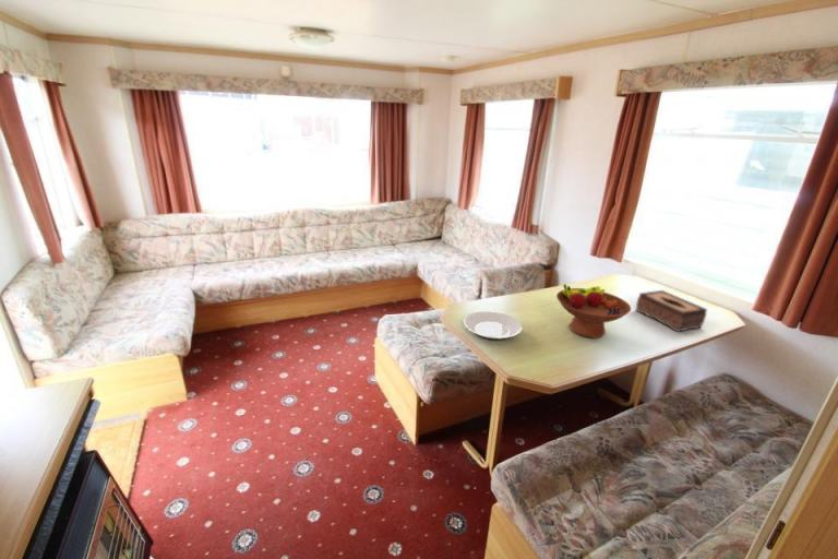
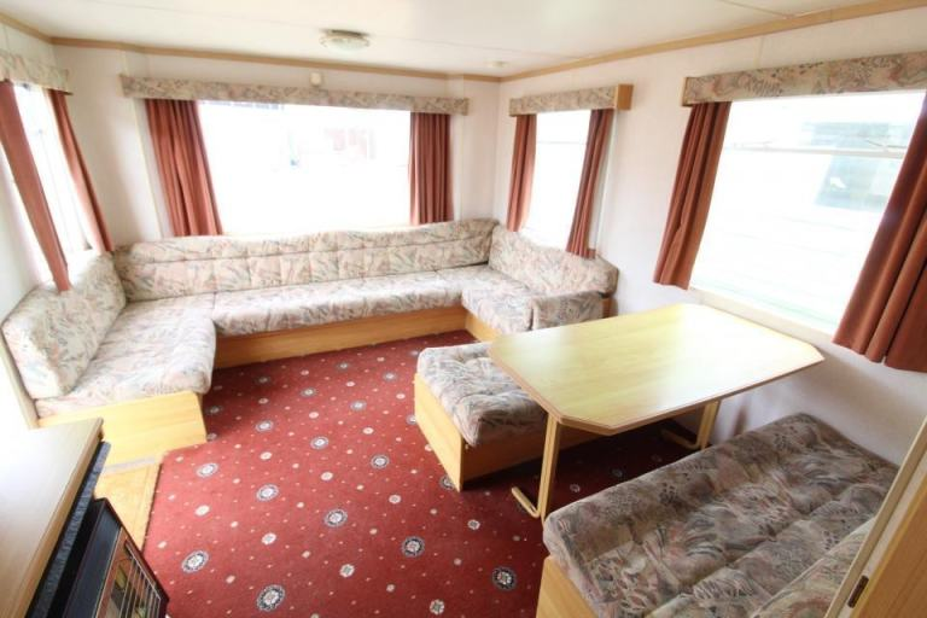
- plate [463,310,524,342]
- fruit bowl [555,283,632,340]
- tissue box [635,289,708,333]
